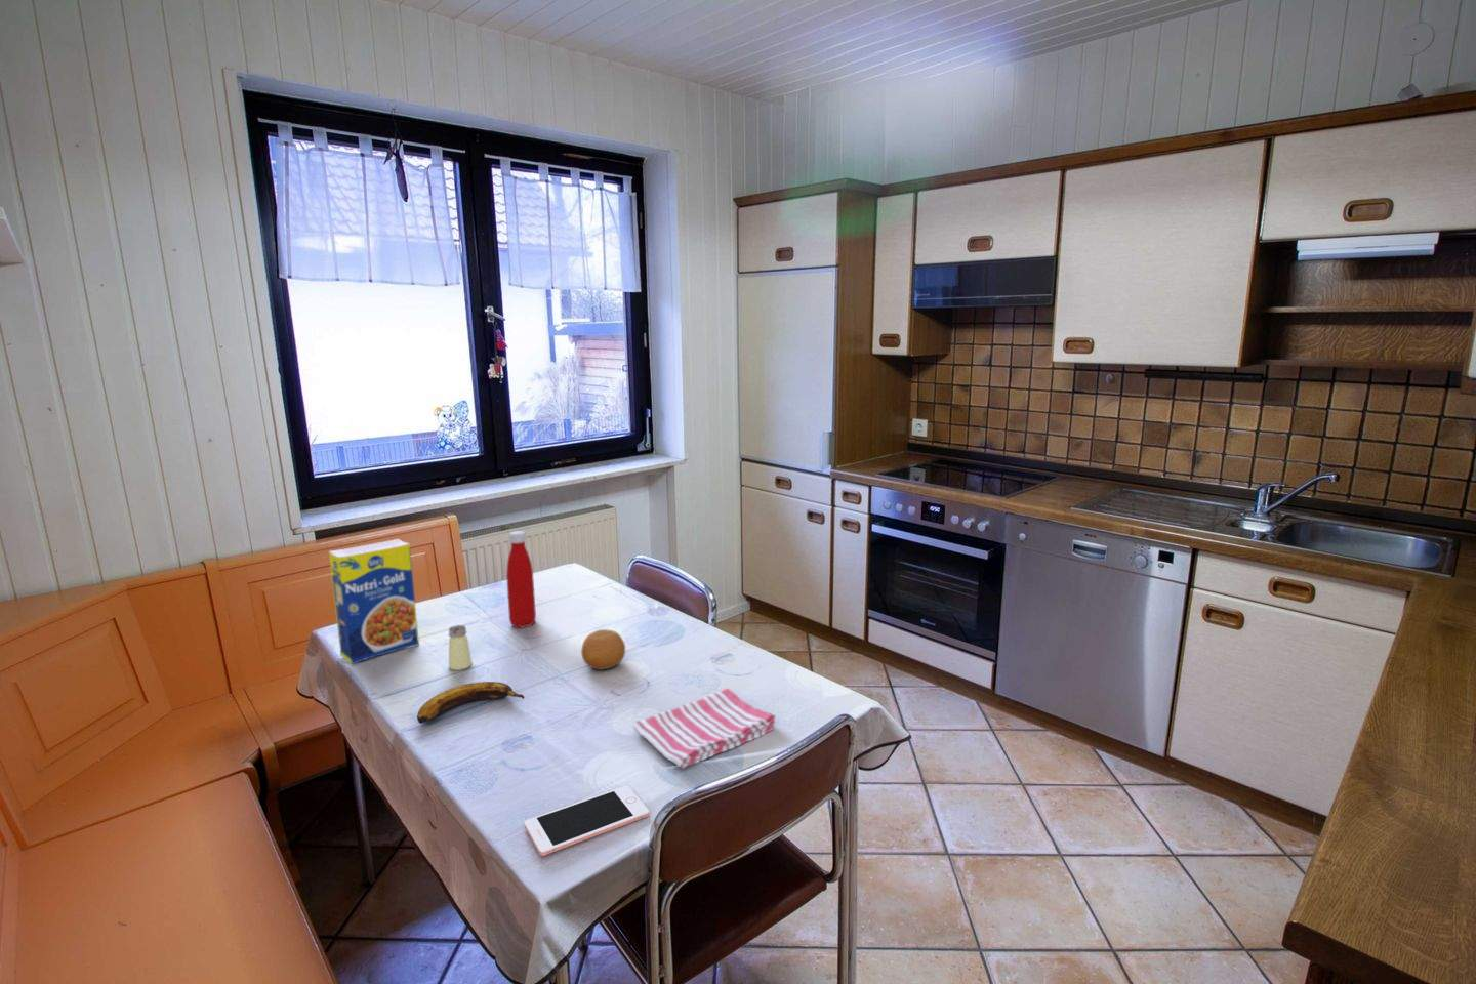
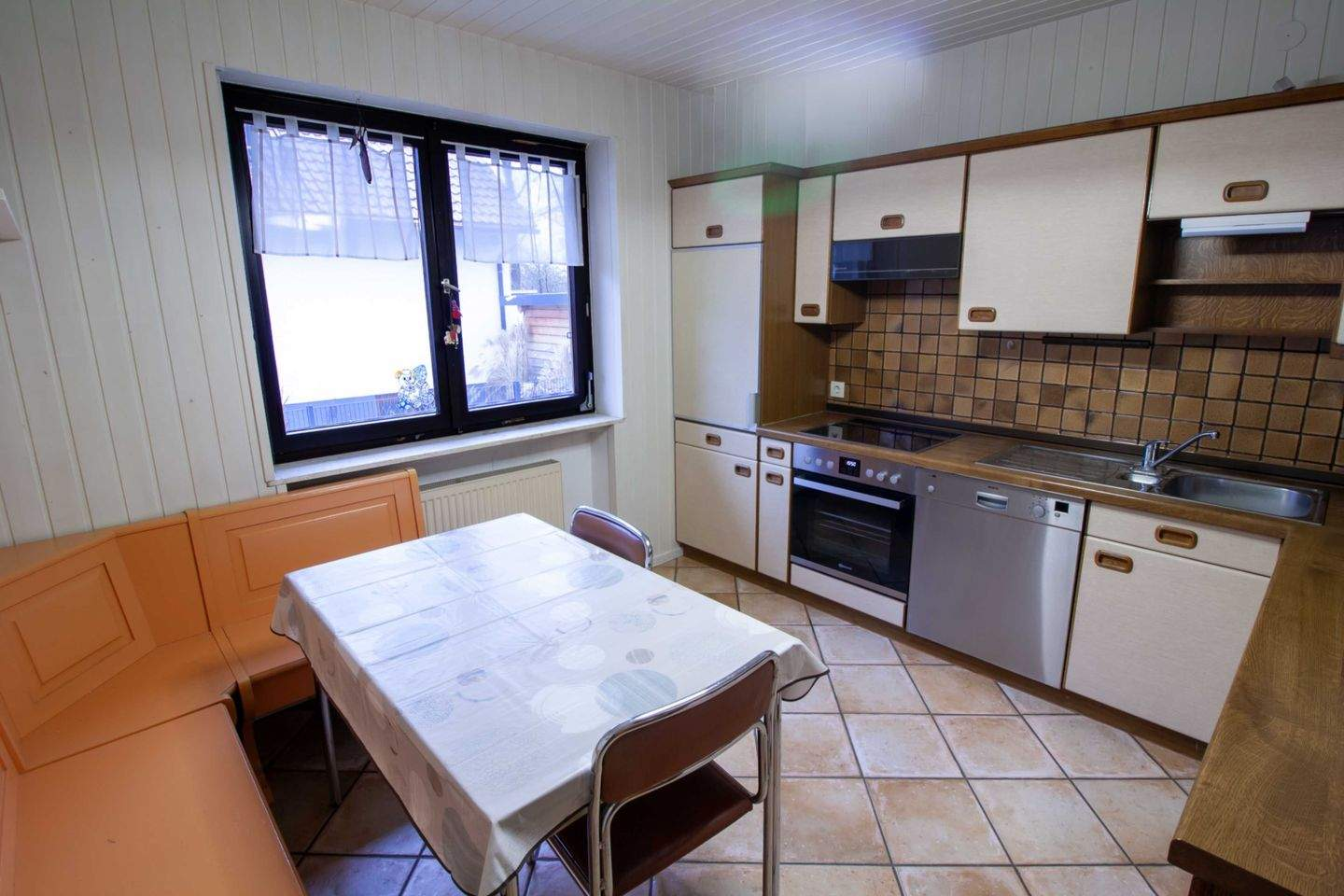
- banana [416,681,525,725]
- saltshaker [448,624,472,671]
- dish towel [633,687,776,770]
- legume [328,538,421,666]
- fruit [580,628,626,670]
- cell phone [524,785,650,857]
- bottle [505,530,537,629]
